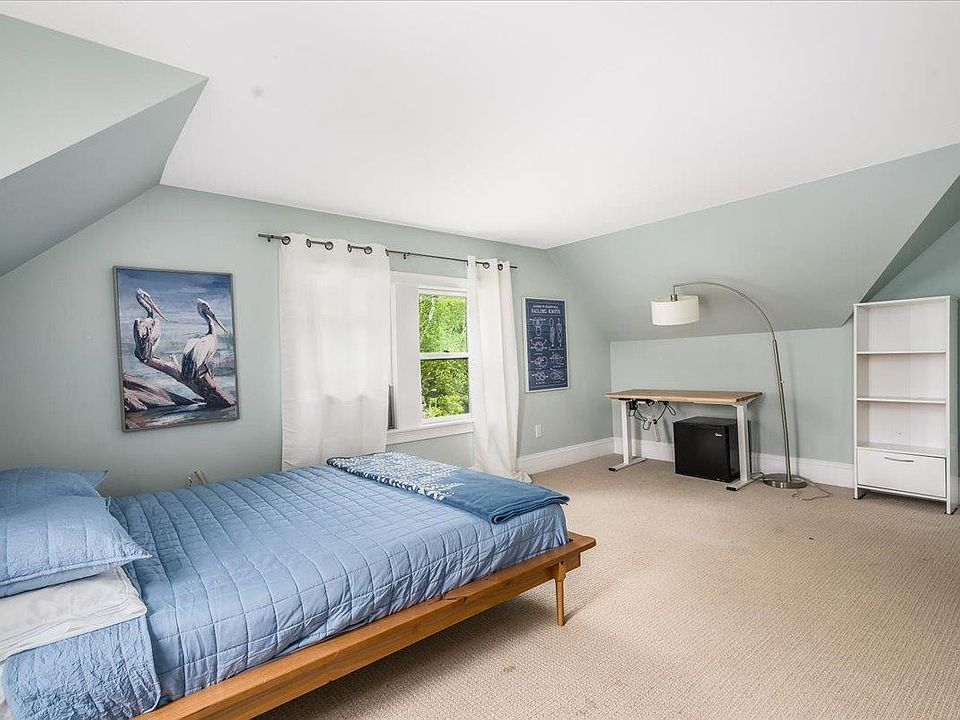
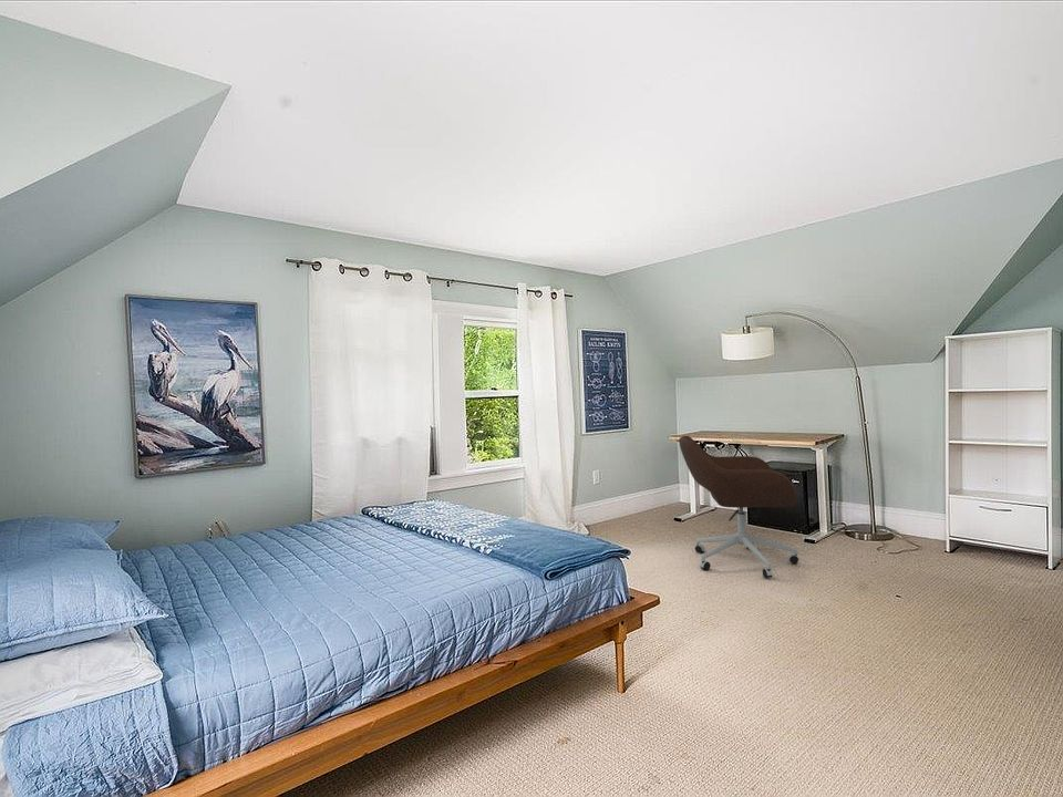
+ office chair [678,435,801,579]
